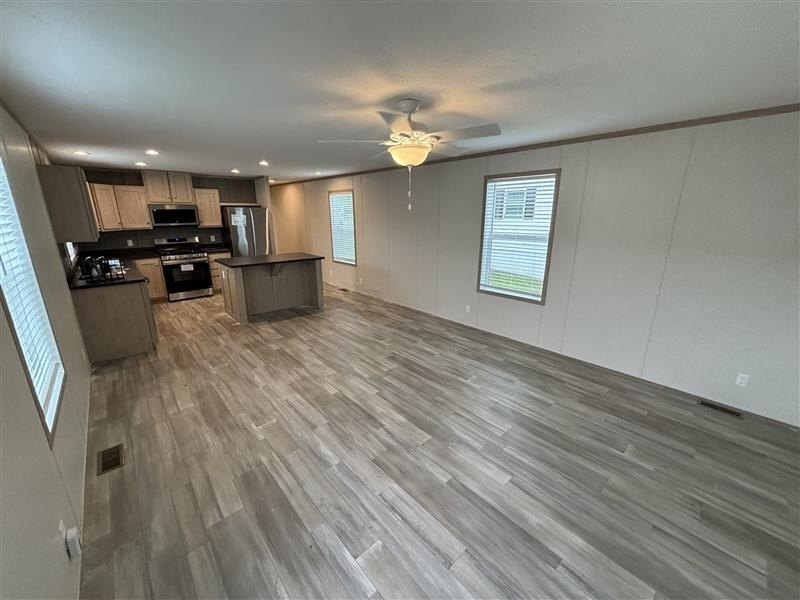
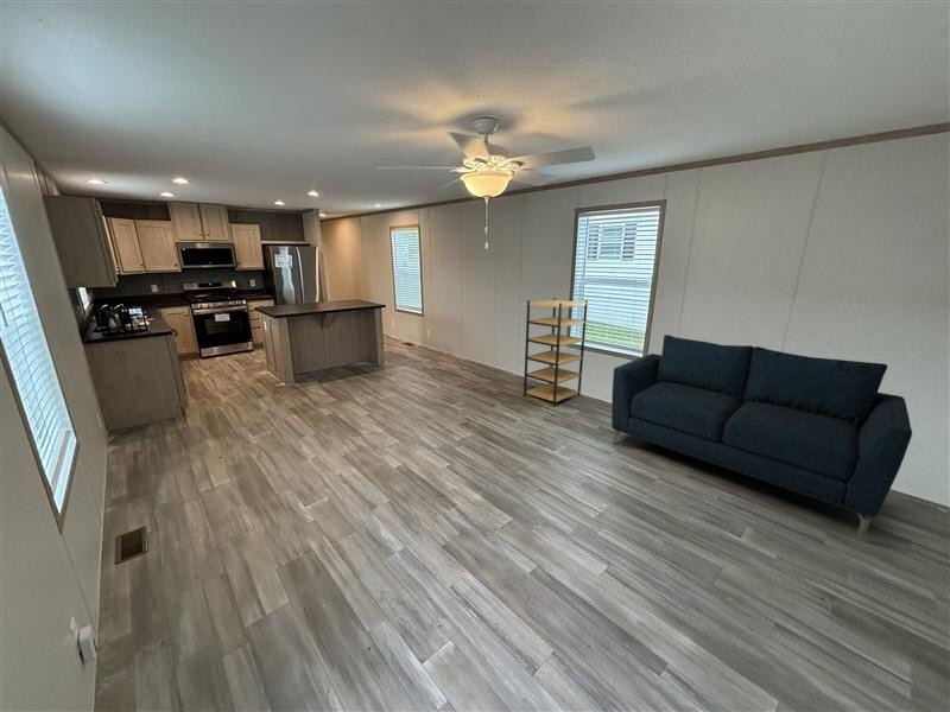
+ shelving unit [522,297,589,407]
+ sofa [610,333,913,539]
